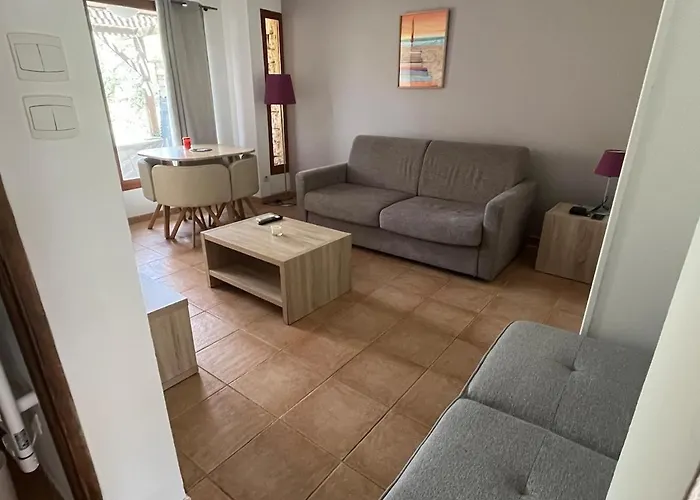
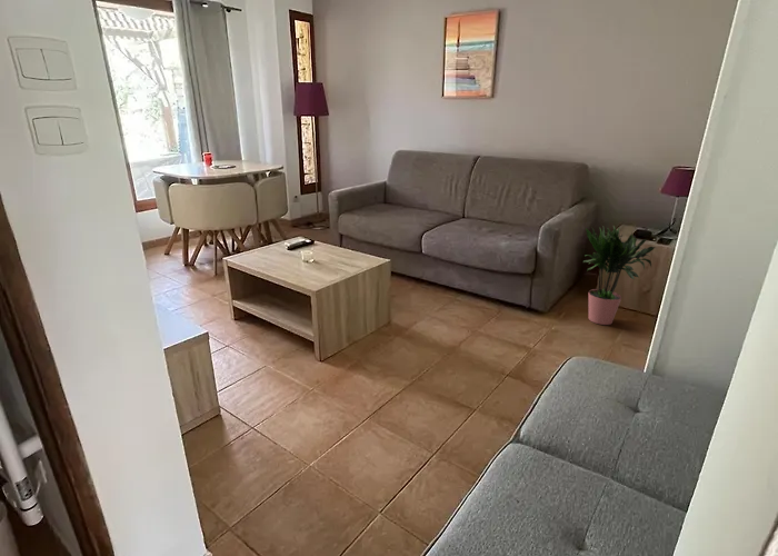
+ potted plant [582,225,657,326]
